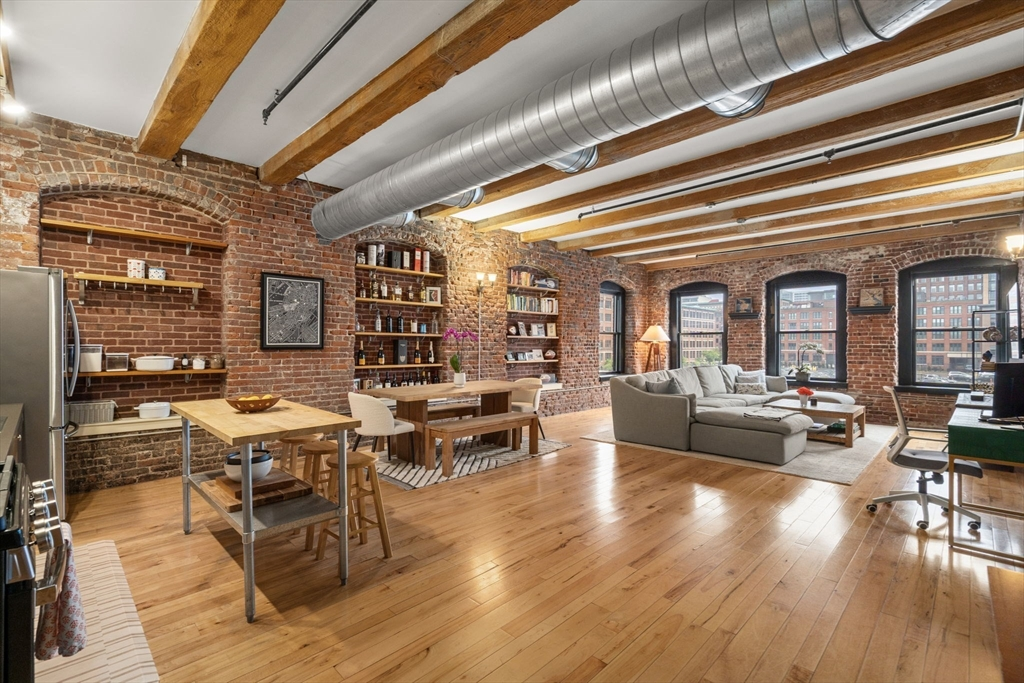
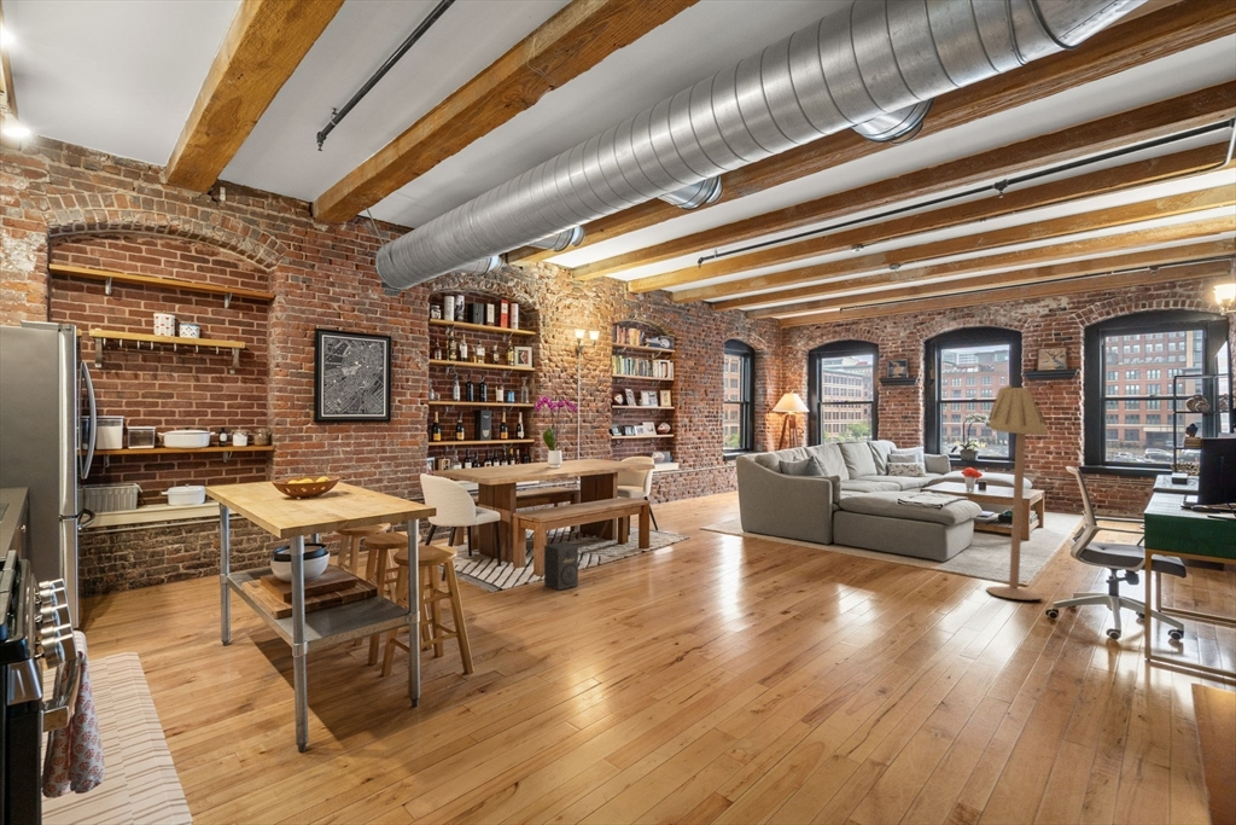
+ speaker [543,541,579,592]
+ floor lamp [985,383,1049,602]
